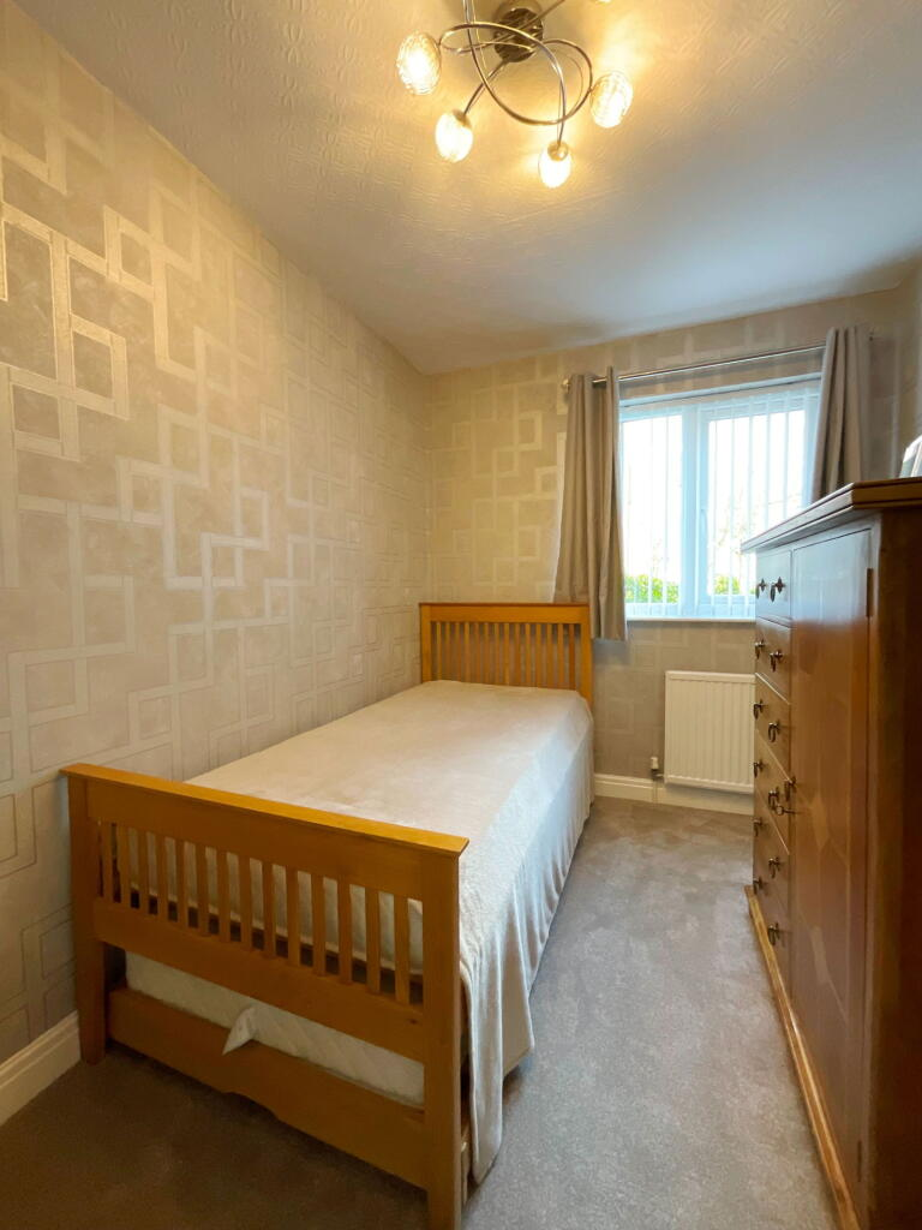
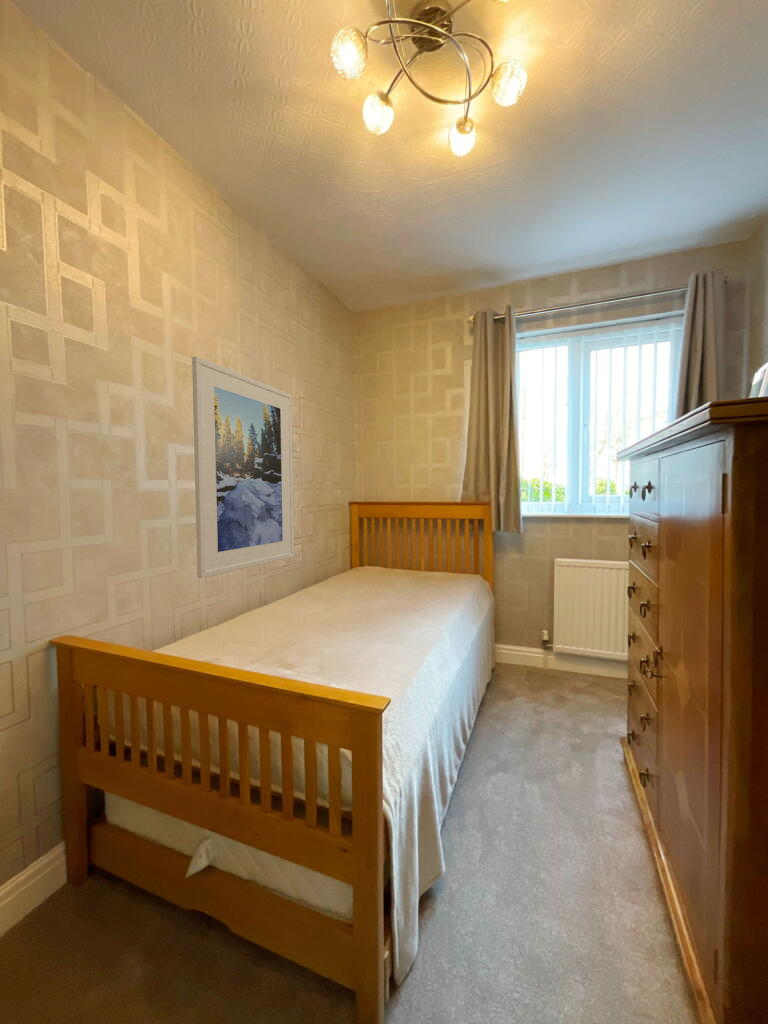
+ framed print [191,355,295,579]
